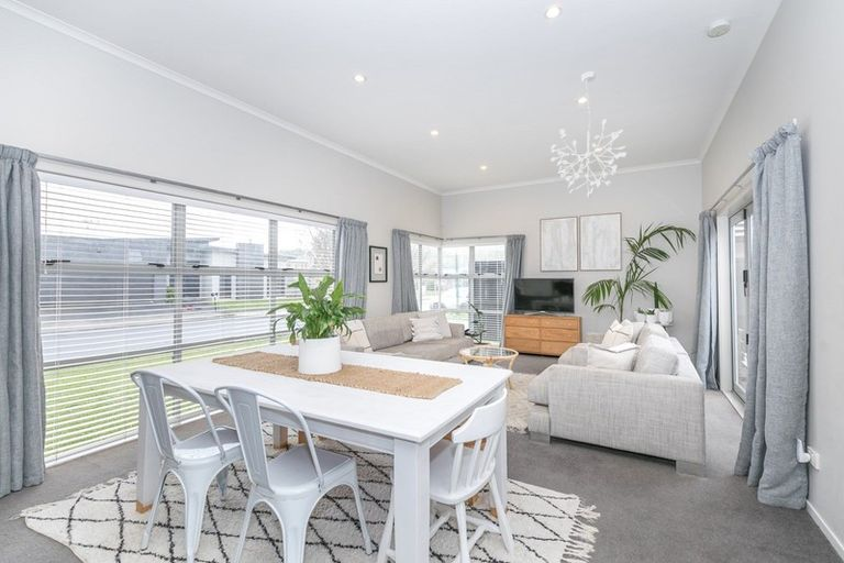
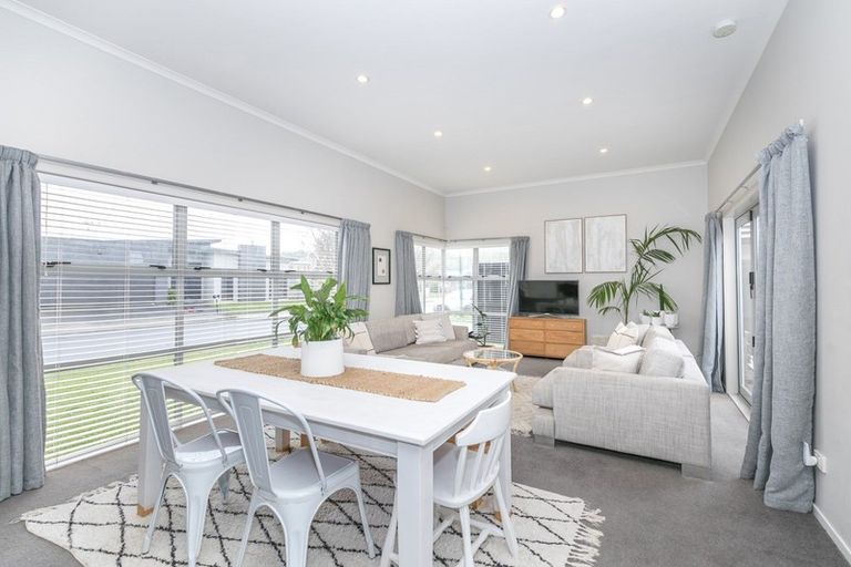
- chandelier [549,70,629,198]
